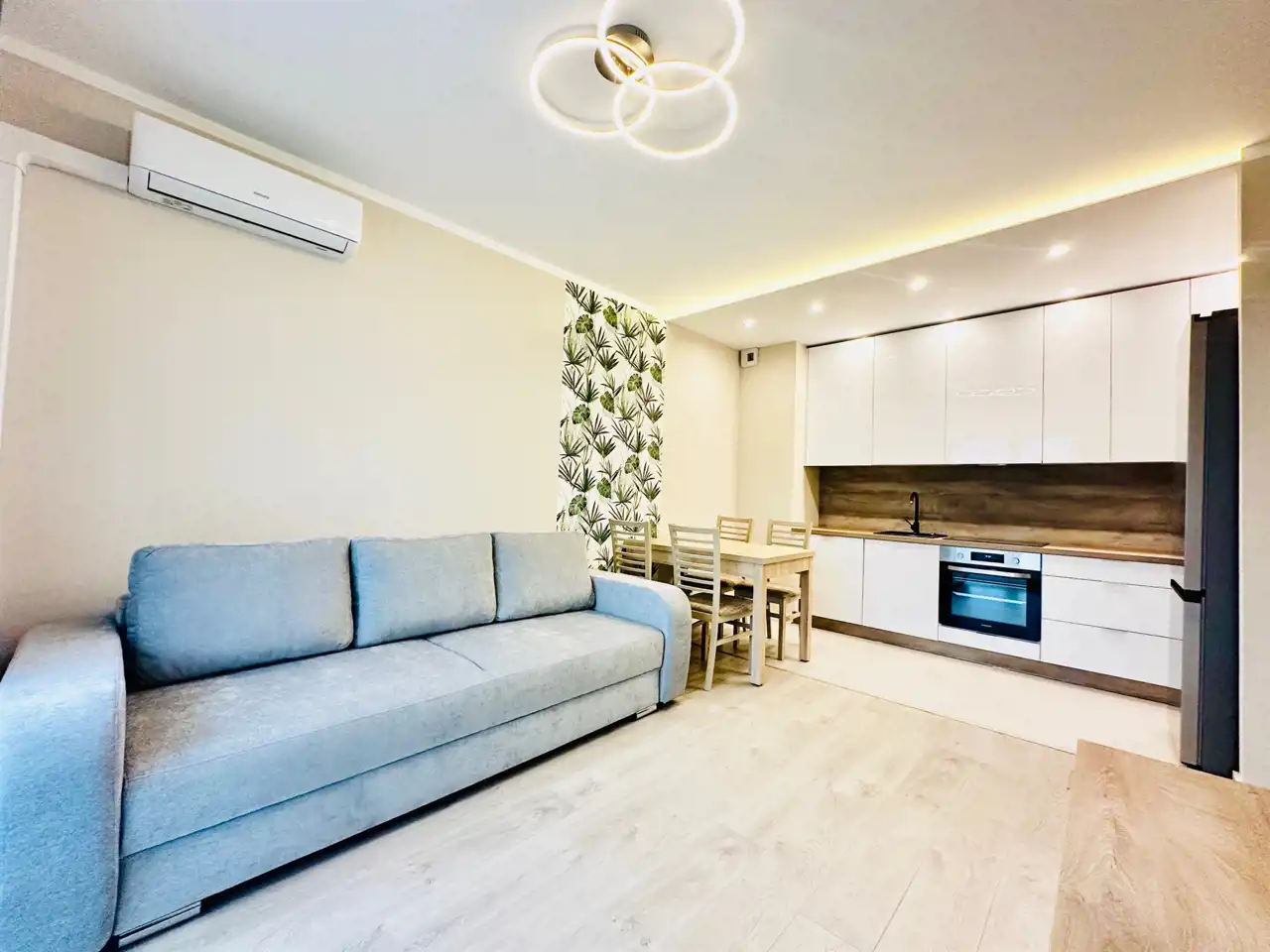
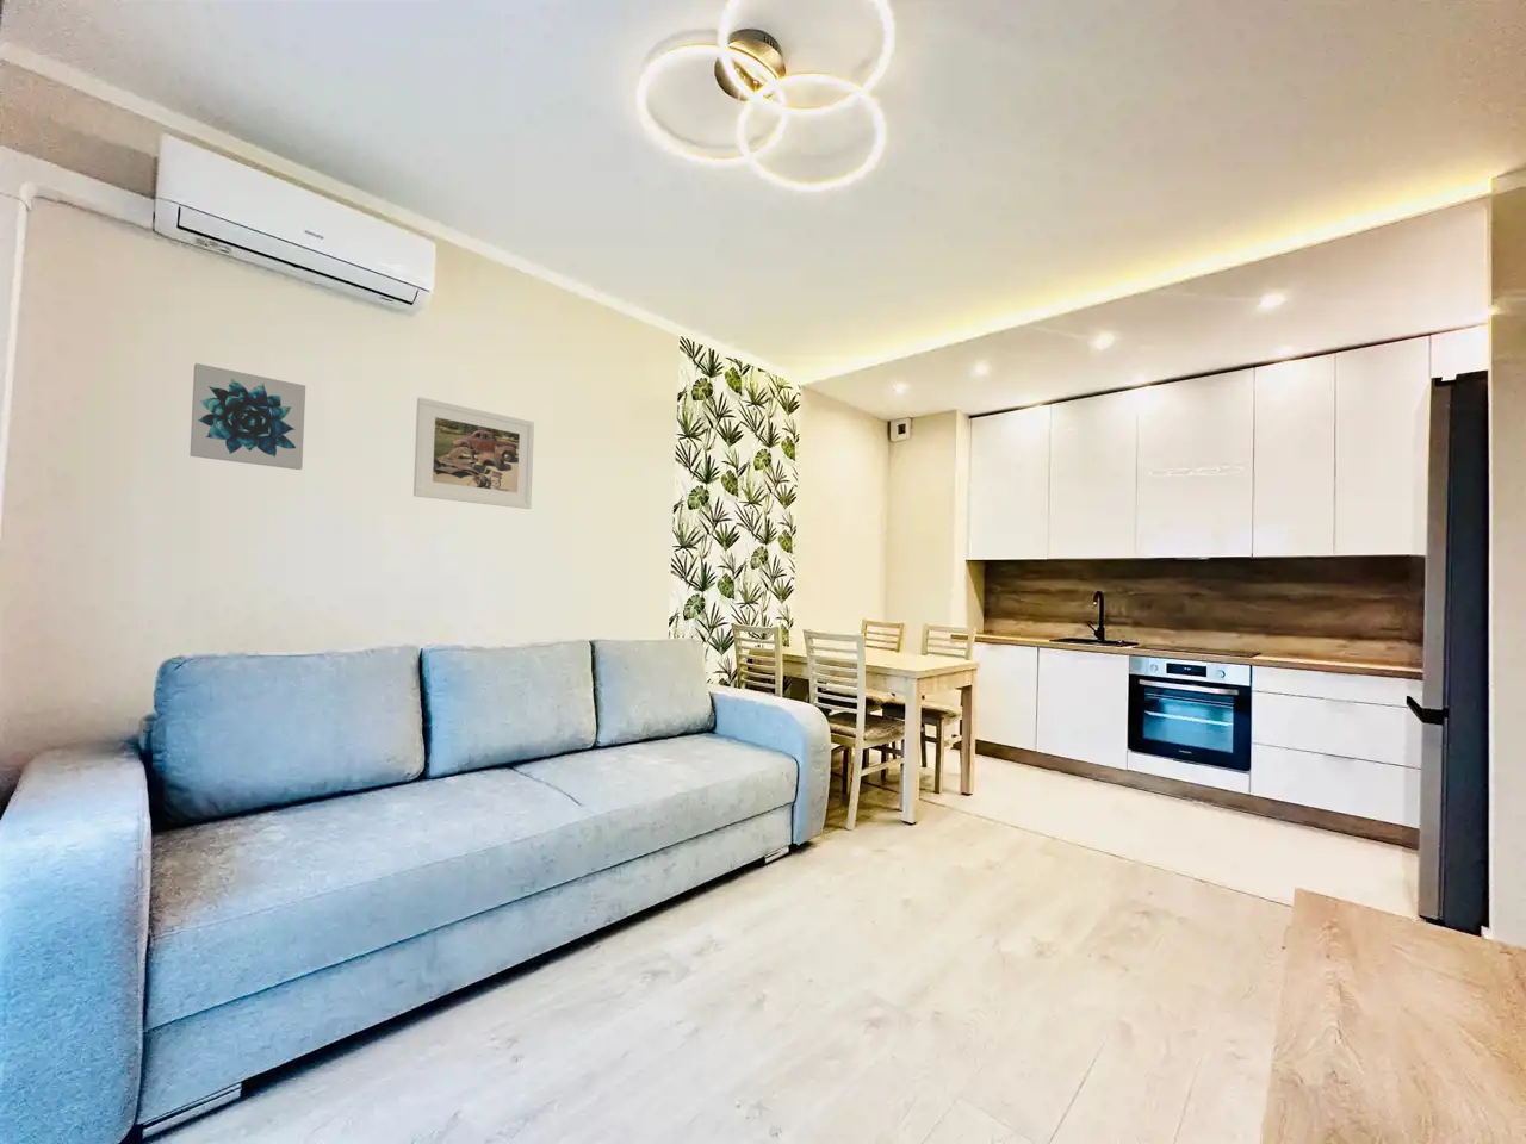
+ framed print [412,397,535,510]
+ wall art [189,362,306,471]
